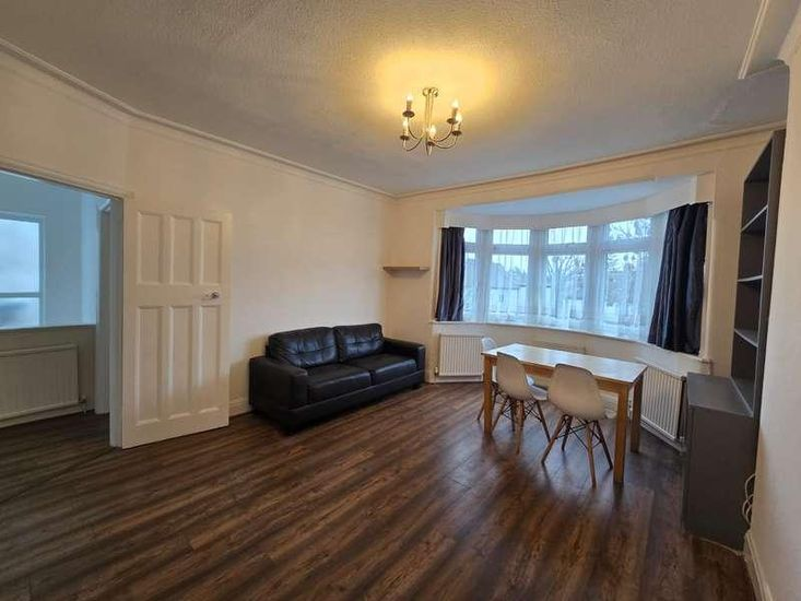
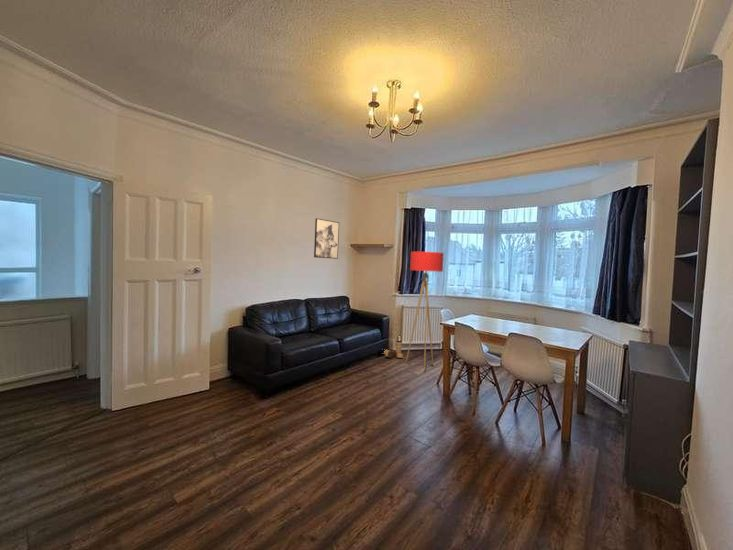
+ floor lamp [405,251,445,372]
+ boots [382,340,404,359]
+ wall art [313,217,340,260]
